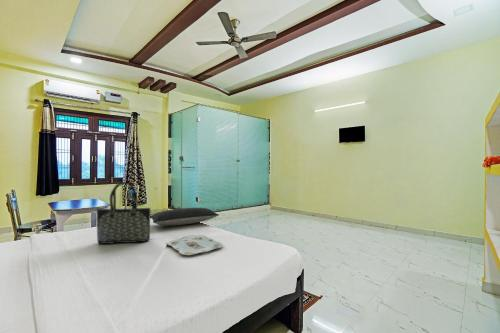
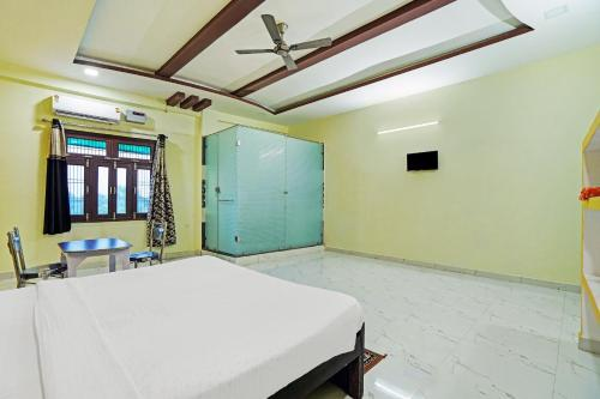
- serving tray [166,234,224,256]
- pillow [150,207,220,226]
- tote bag [96,181,151,245]
